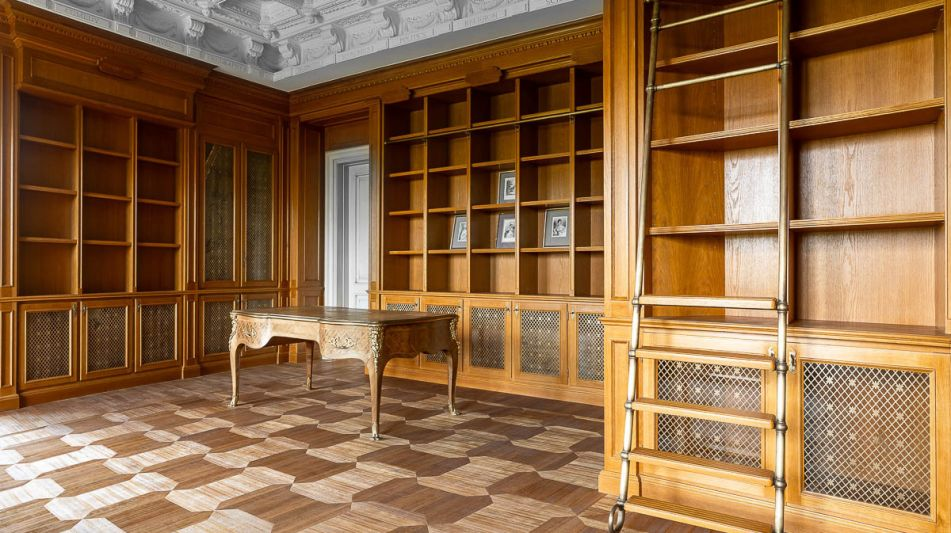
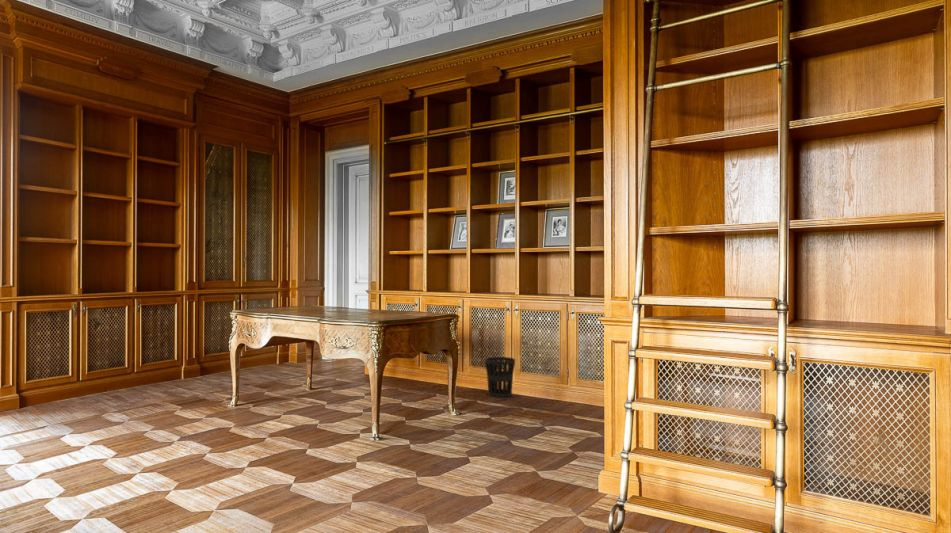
+ wastebasket [484,356,516,398]
